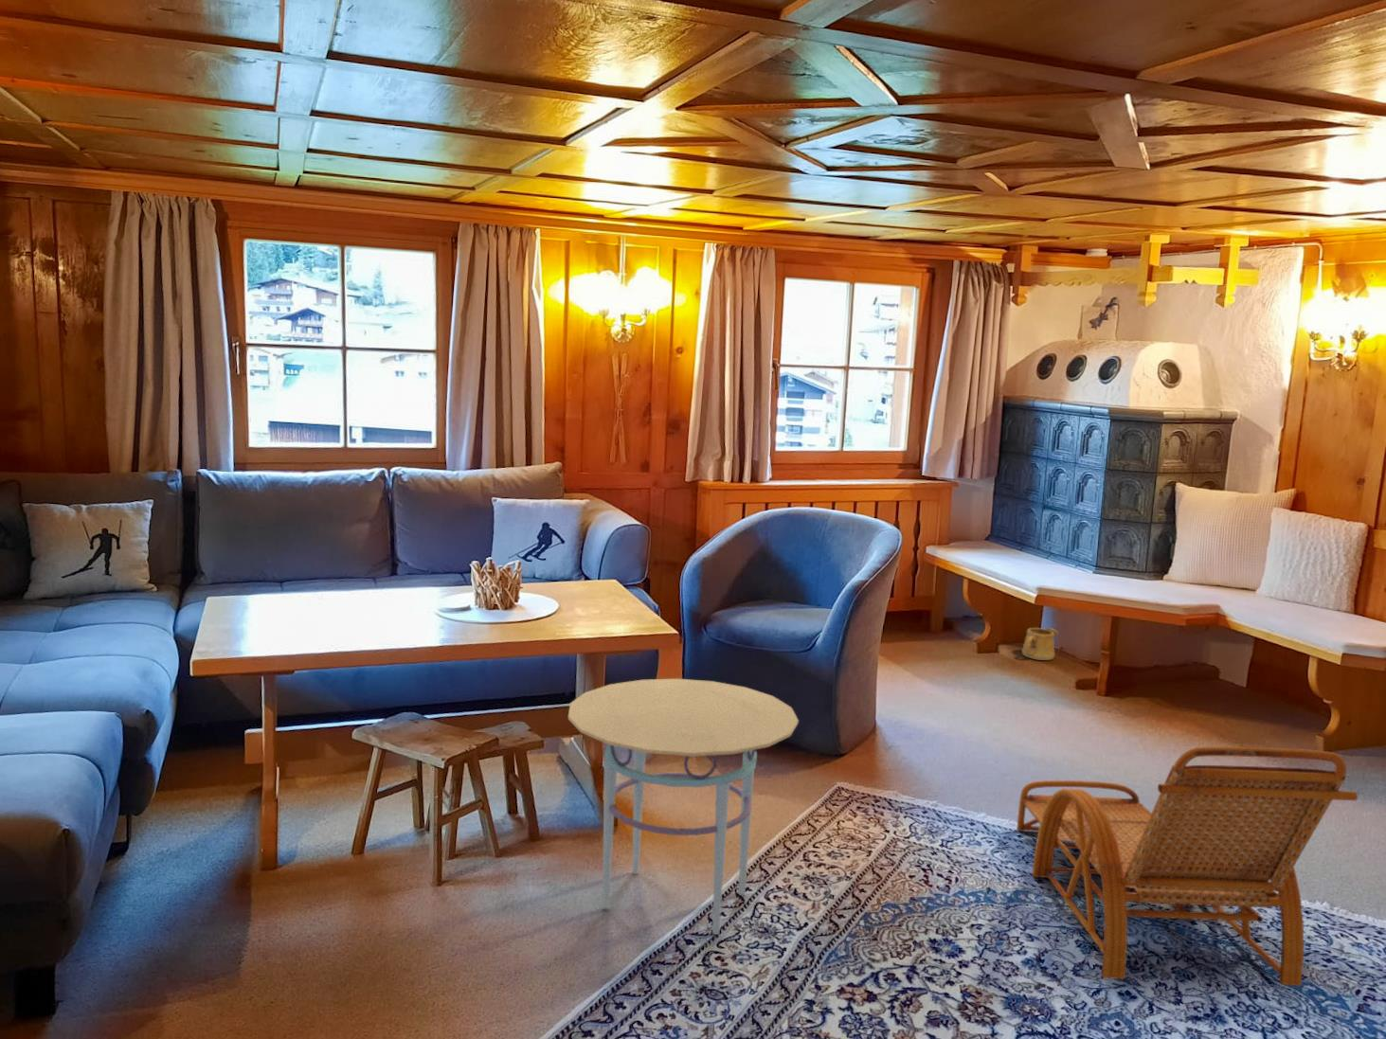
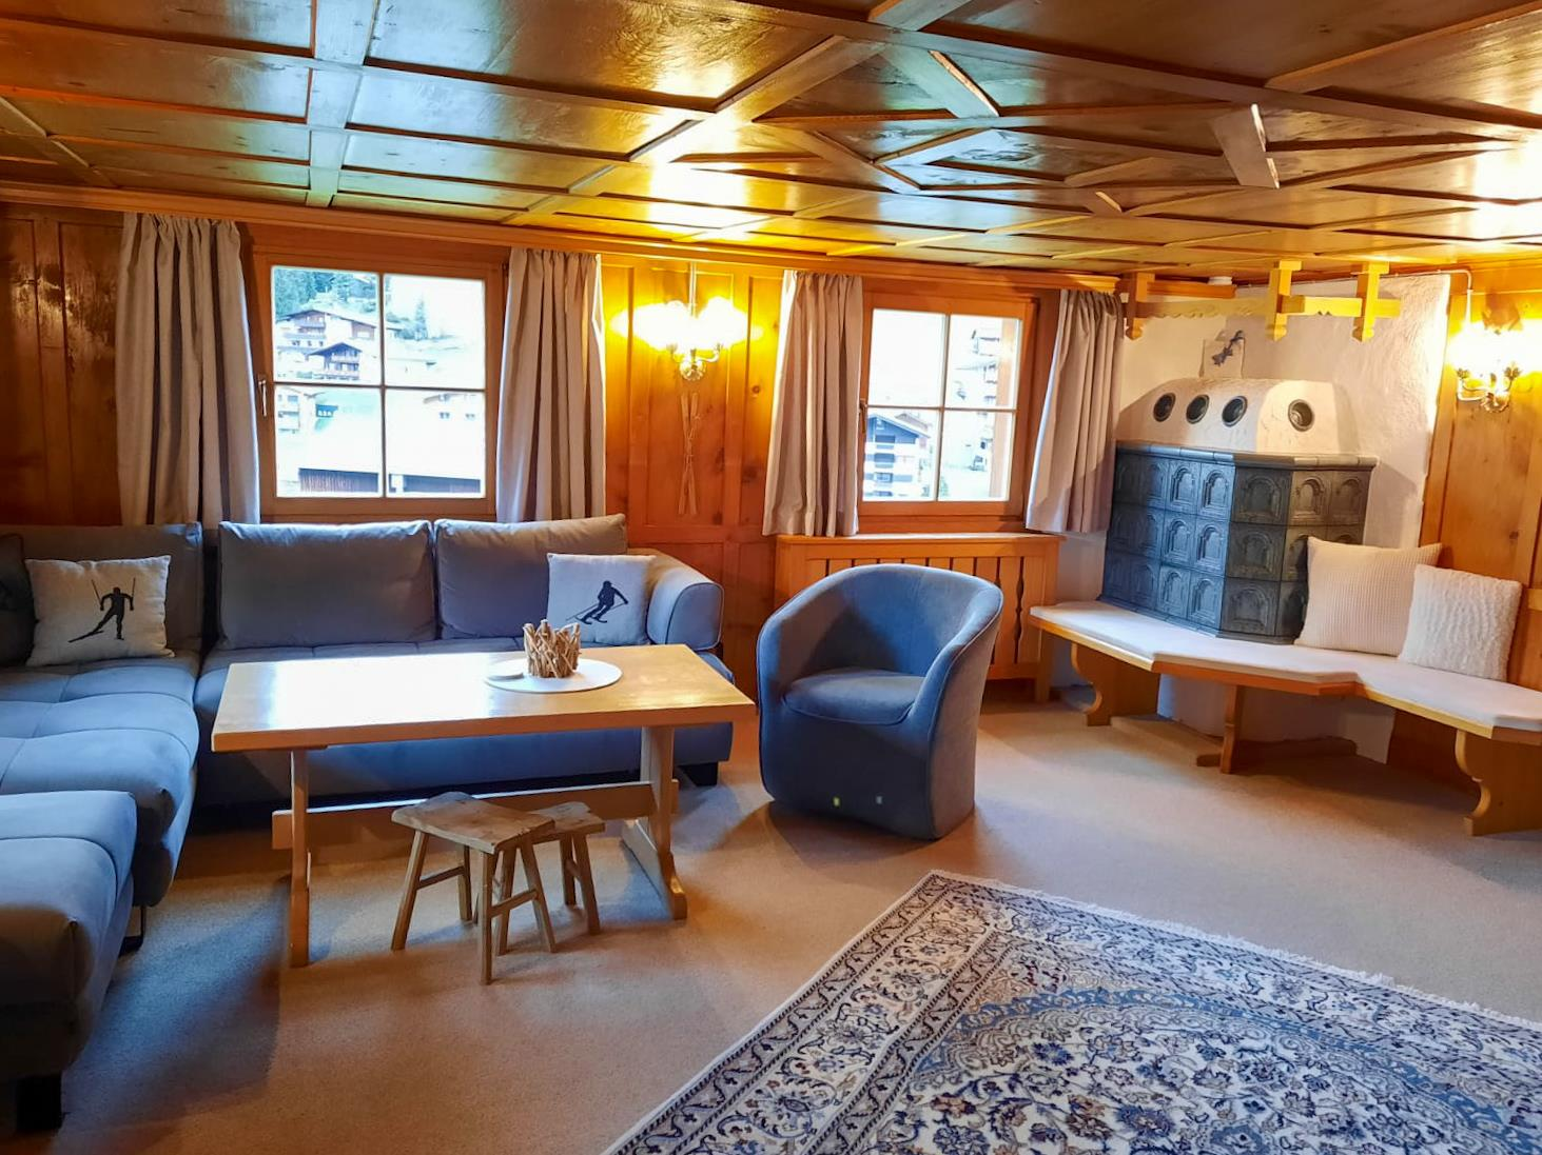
- watering can [1021,626,1060,661]
- deck chair [1016,747,1359,987]
- side table [567,678,800,935]
